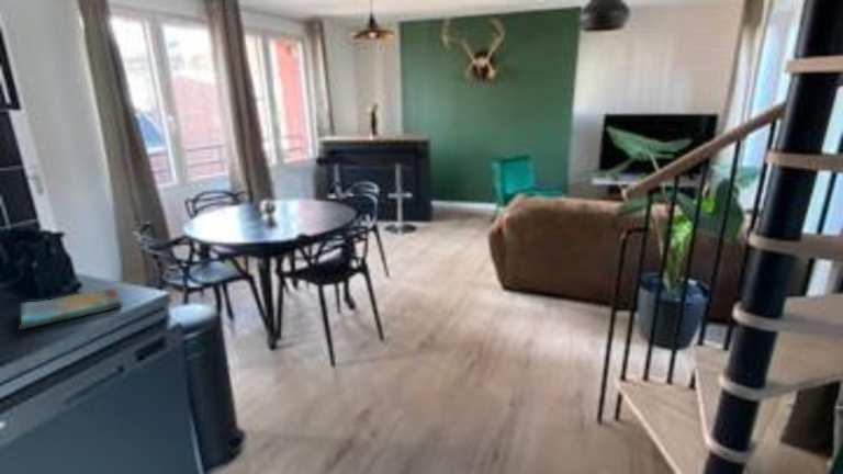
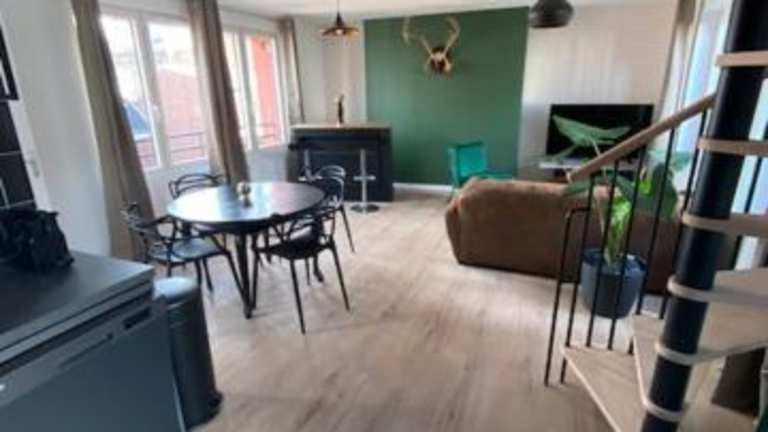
- dish towel [19,286,124,330]
